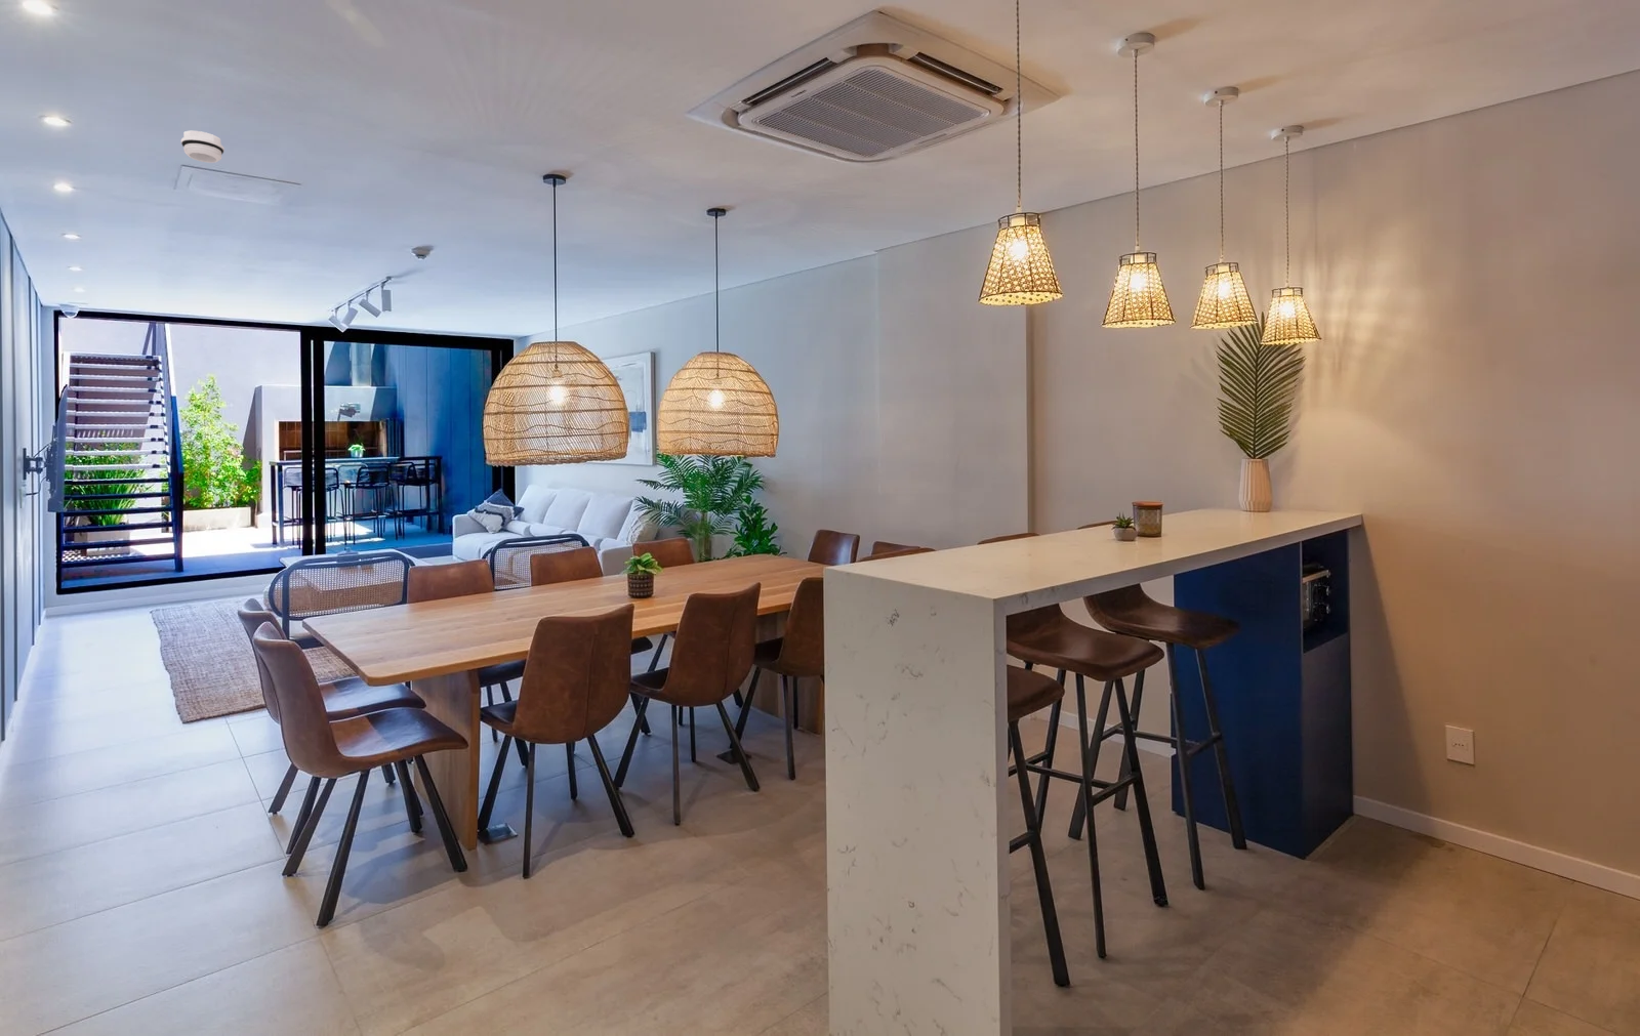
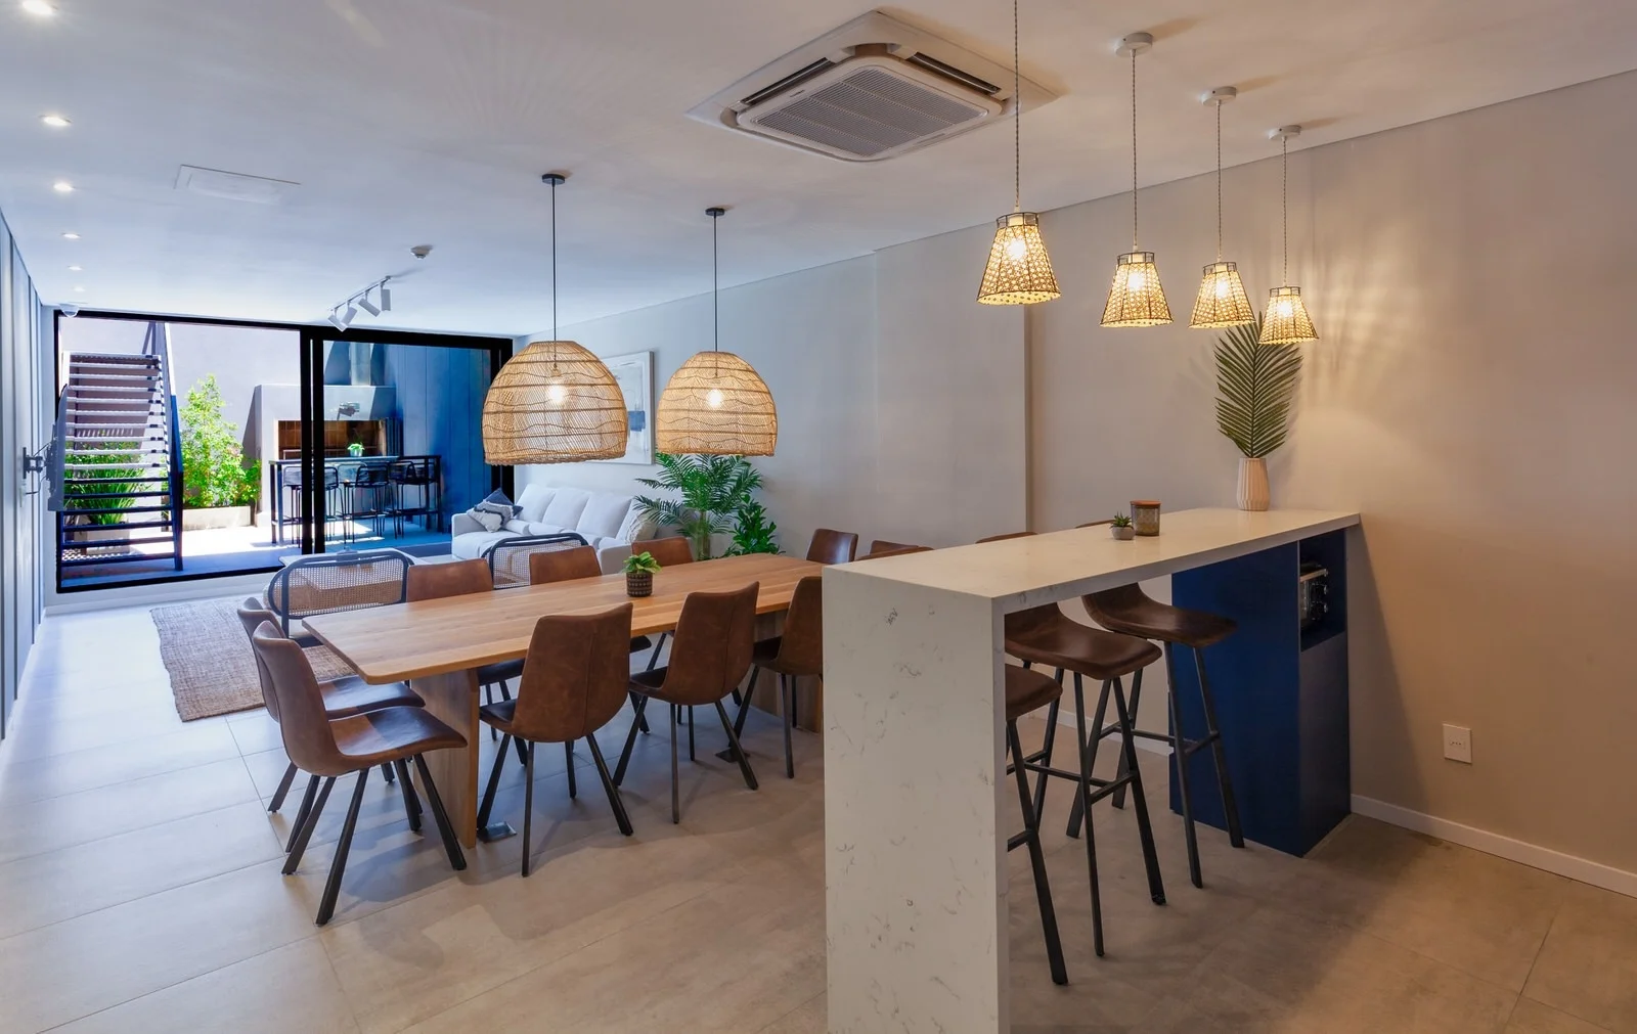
- smoke detector [180,130,226,164]
